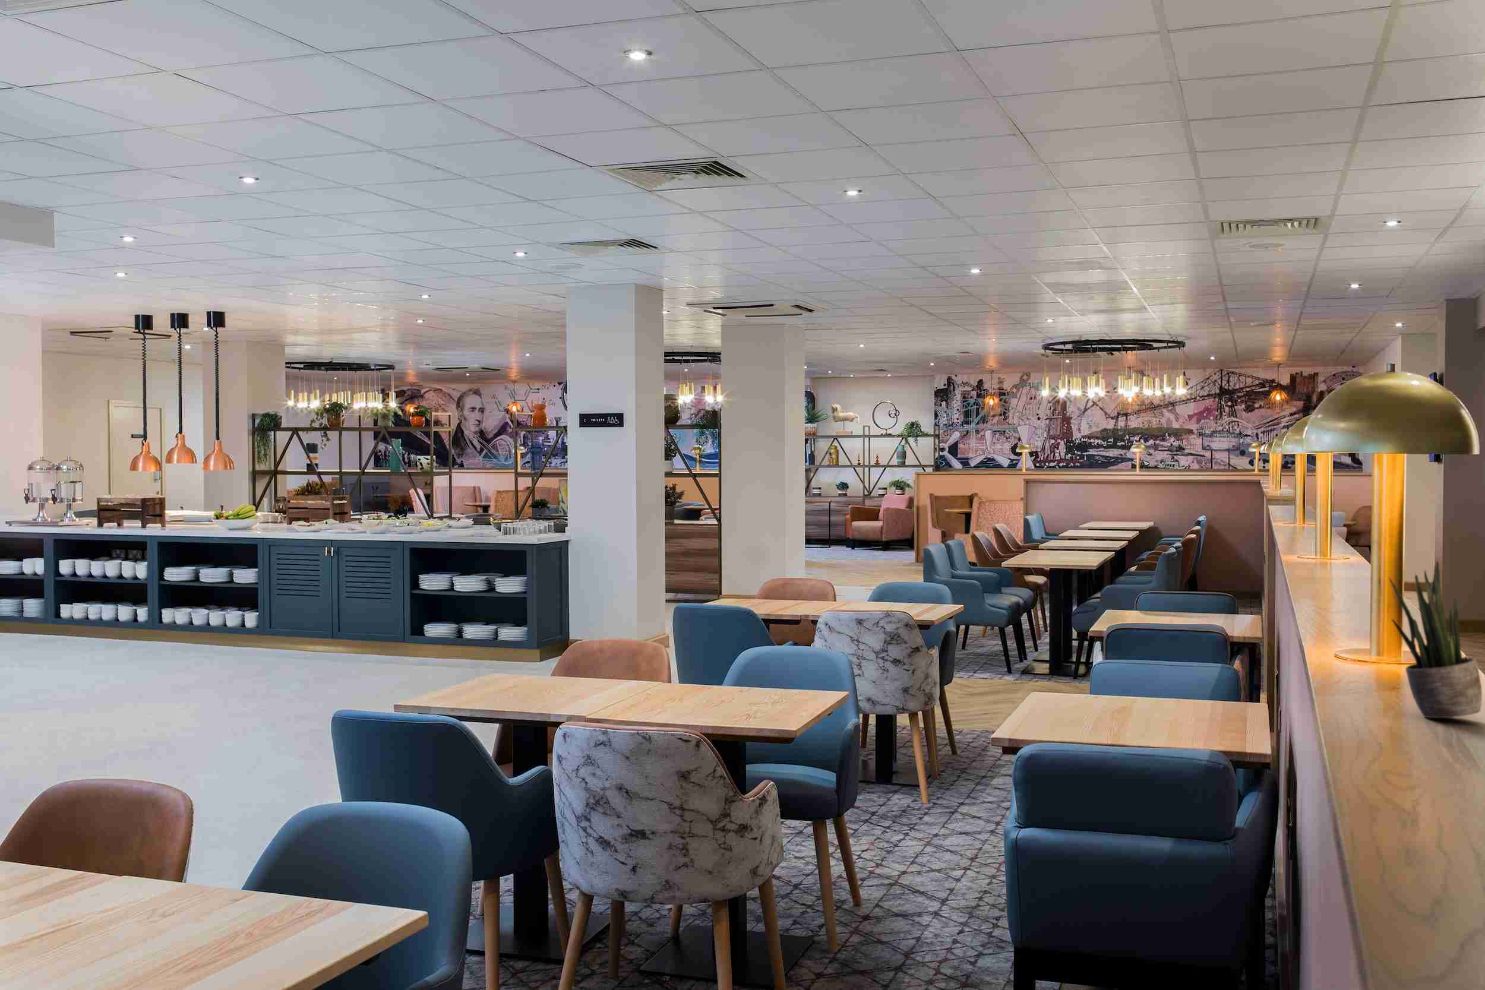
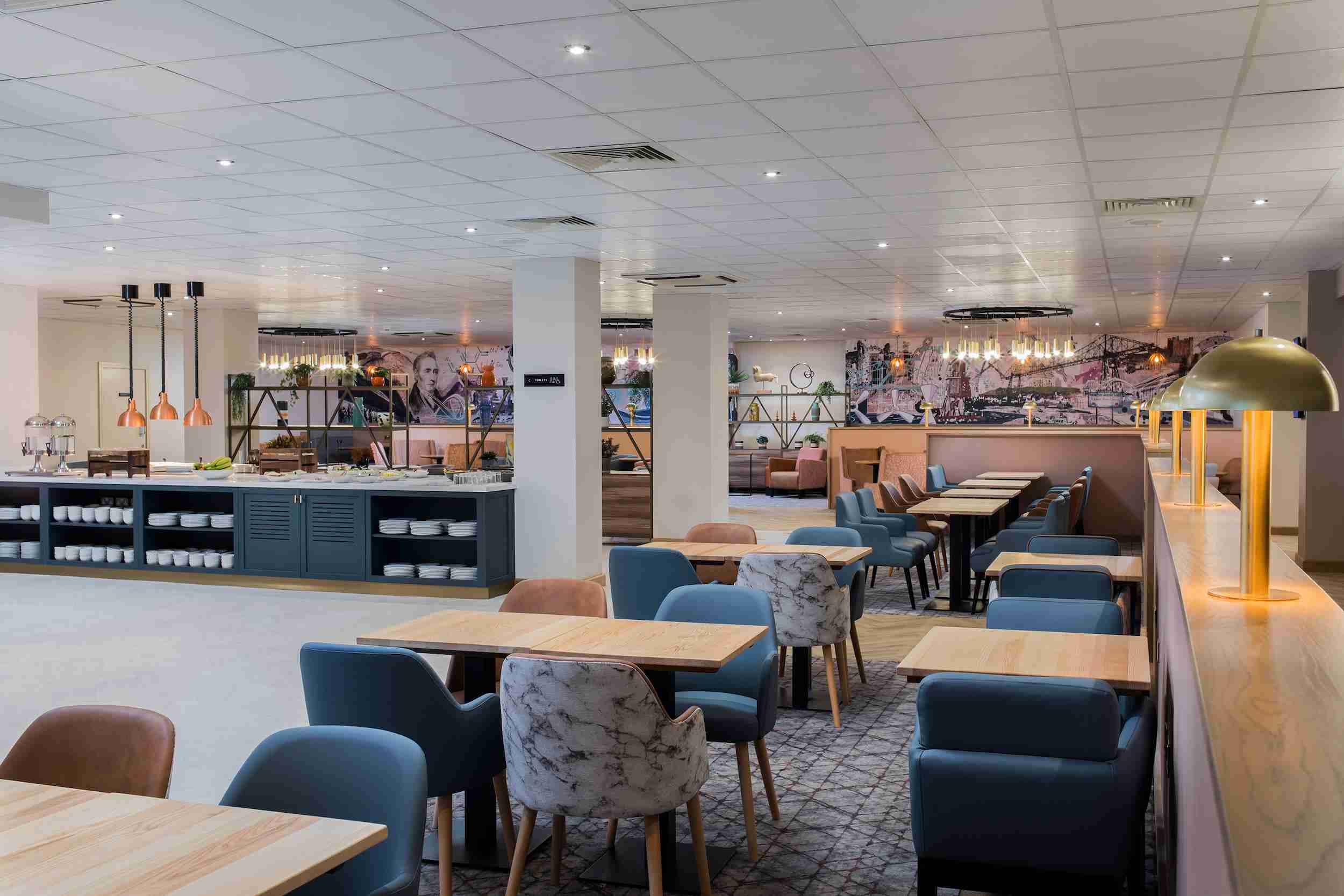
- potted plant [1389,560,1483,718]
